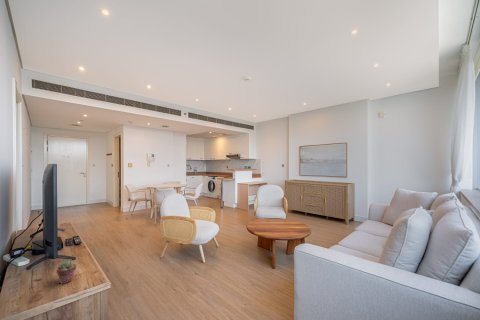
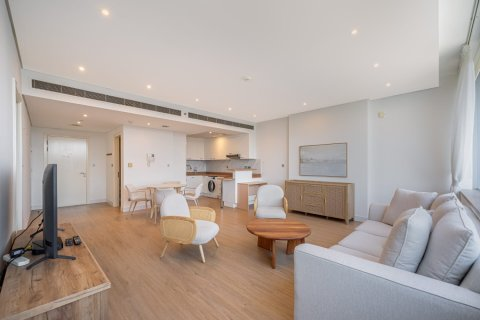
- potted succulent [56,259,78,285]
